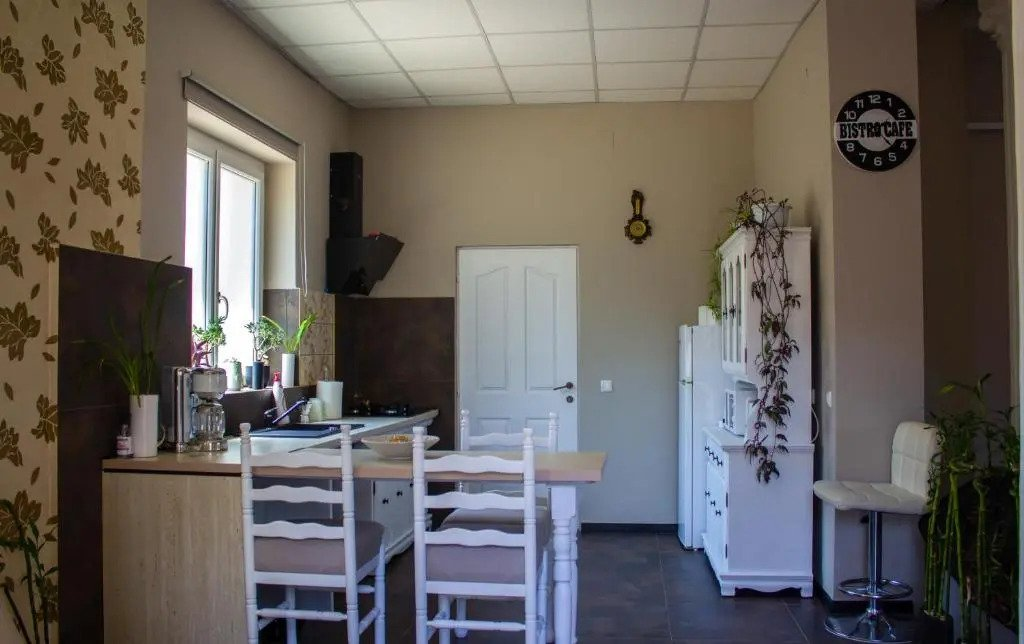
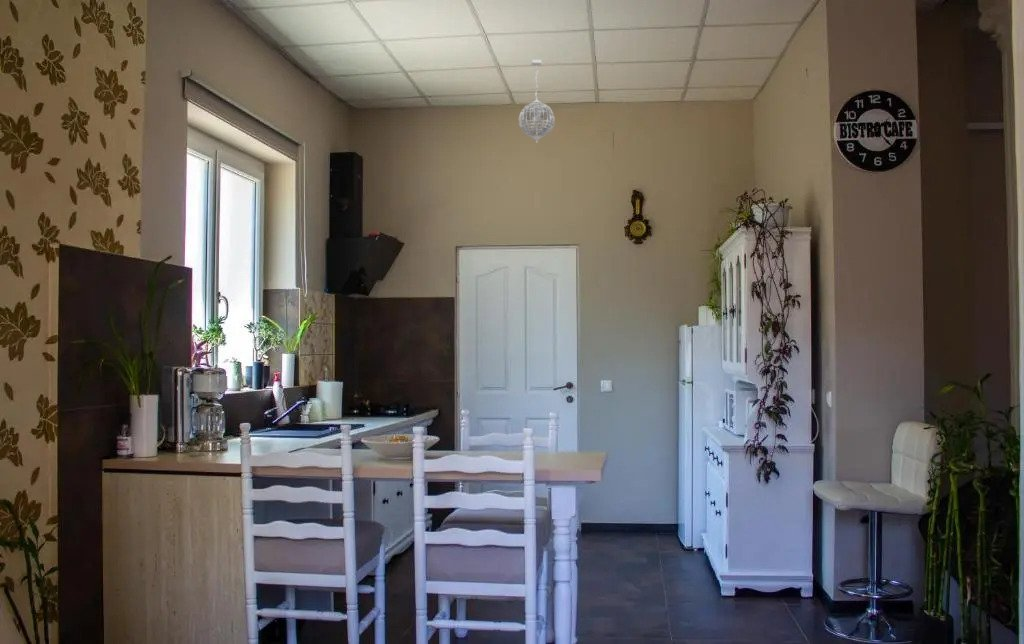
+ pendant light [518,59,556,144]
